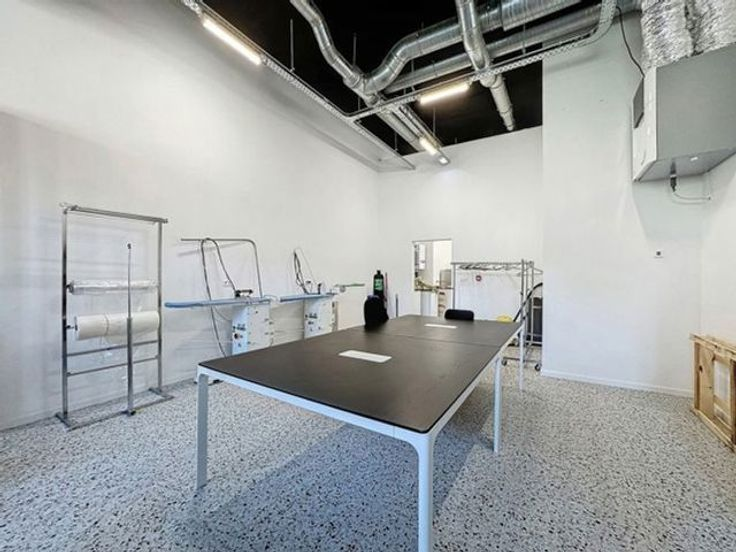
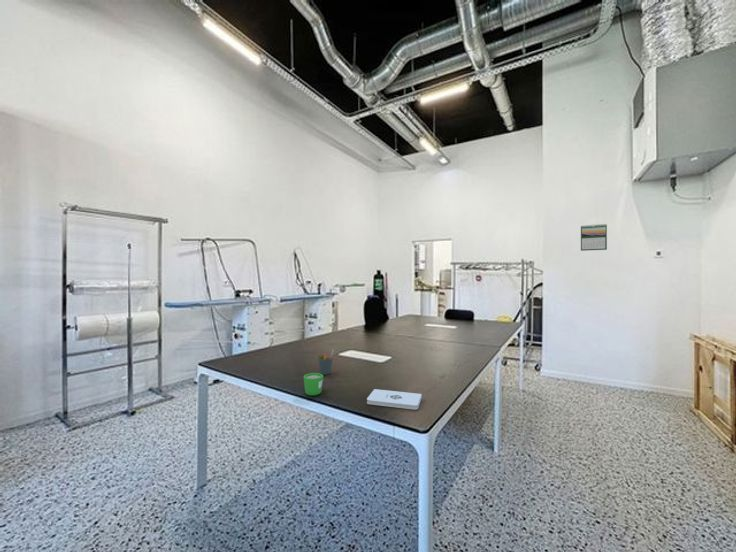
+ mug [303,372,324,396]
+ calendar [580,223,608,252]
+ notepad [366,388,423,411]
+ pen holder [316,349,334,376]
